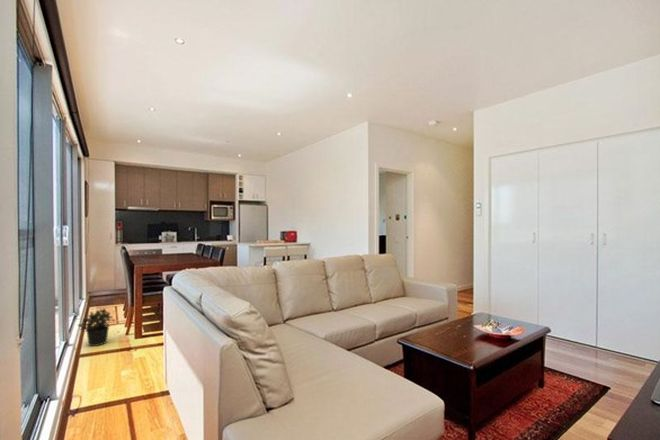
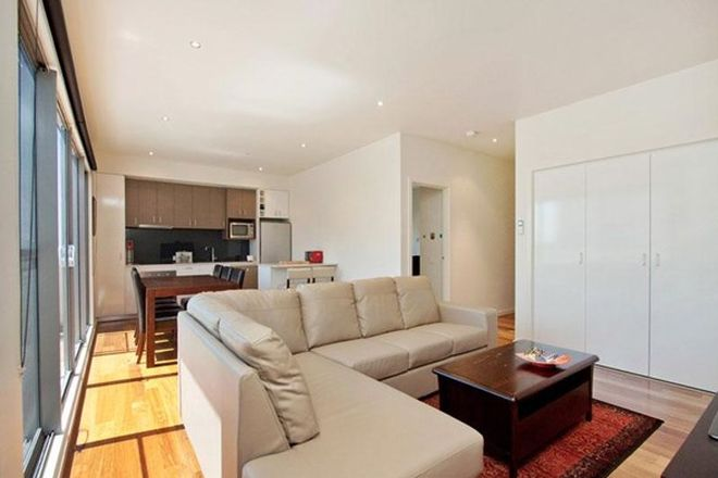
- potted plant [76,307,116,347]
